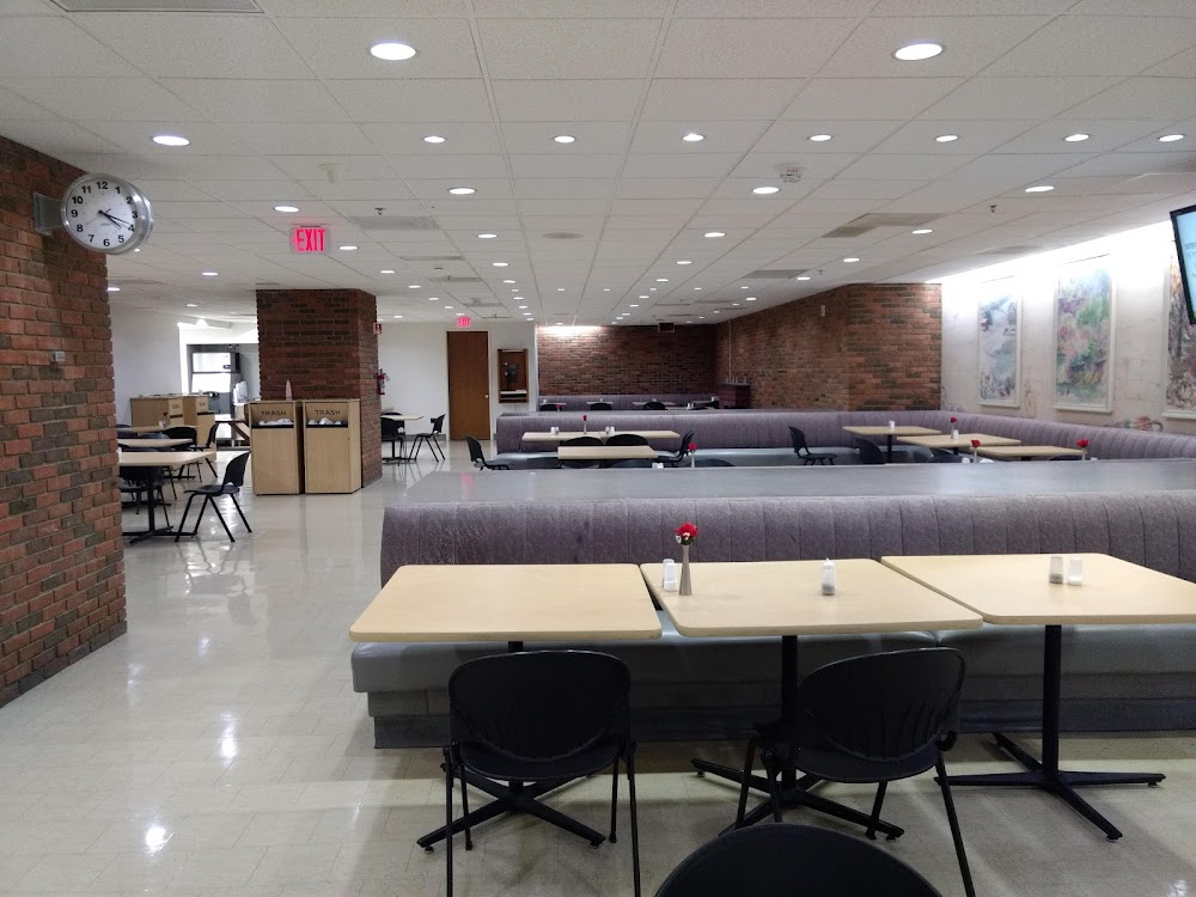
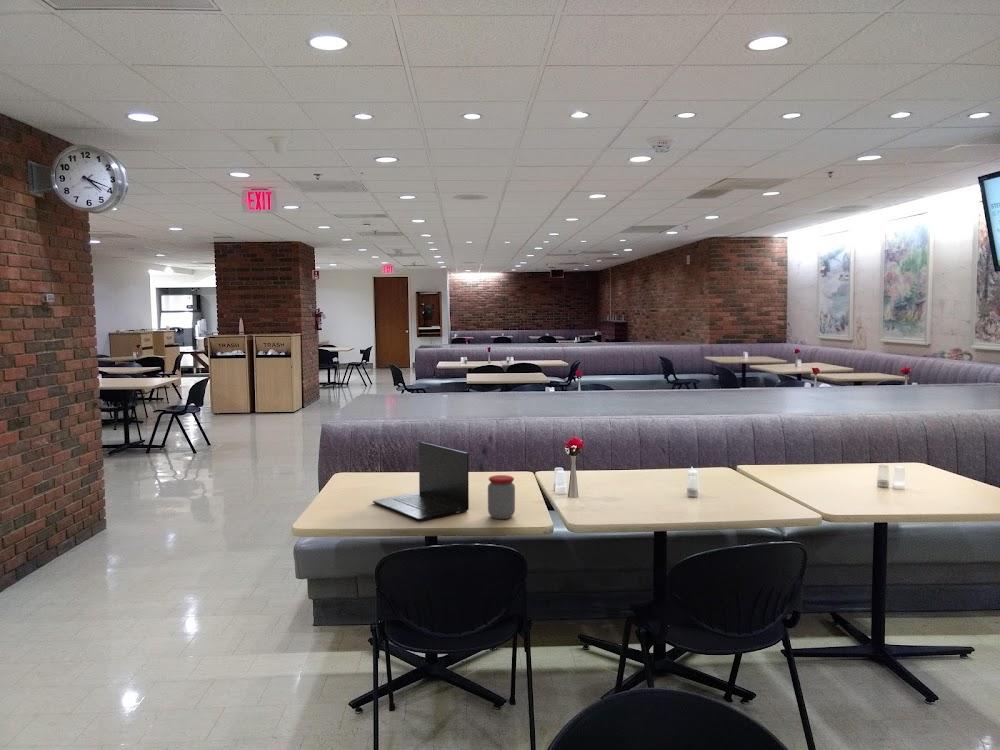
+ jar [487,474,516,520]
+ laptop [372,441,470,522]
